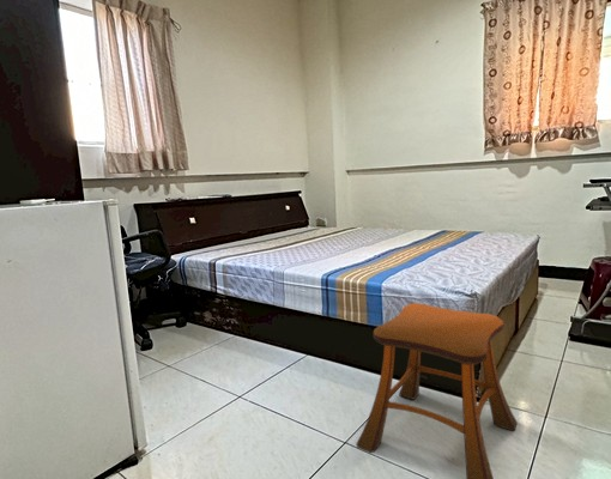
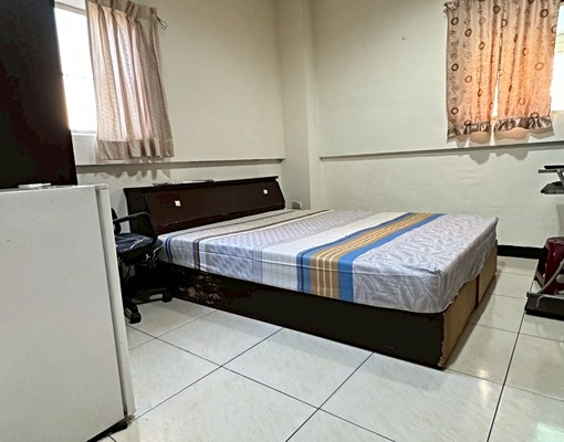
- stool [355,302,519,479]
